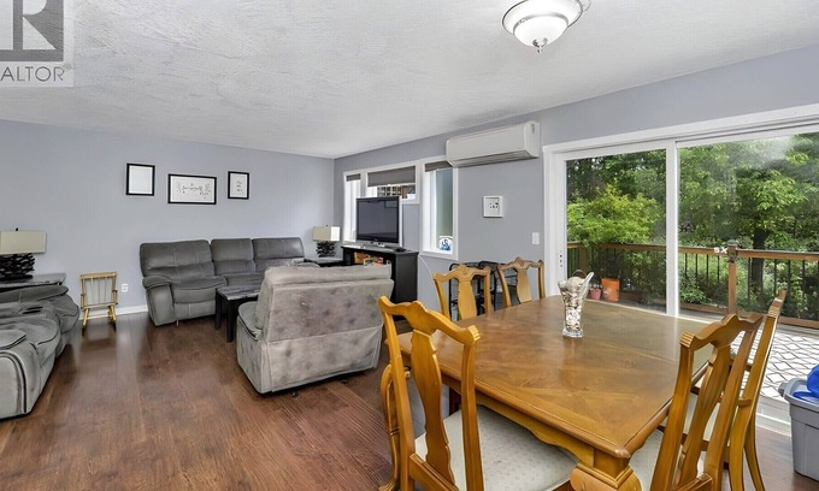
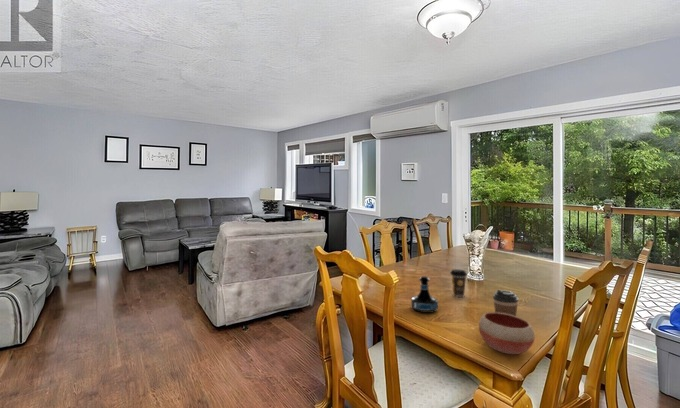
+ coffee cup [449,268,468,298]
+ coffee cup [492,288,519,317]
+ bowl [478,311,536,355]
+ tequila bottle [410,275,439,314]
